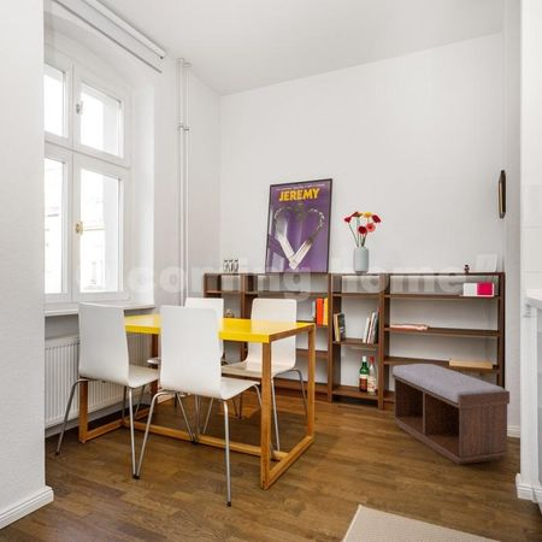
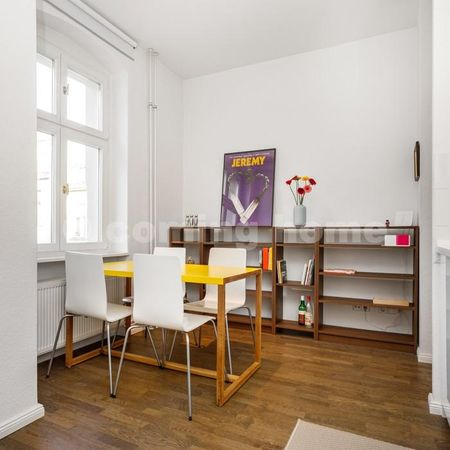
- bench [391,363,511,465]
